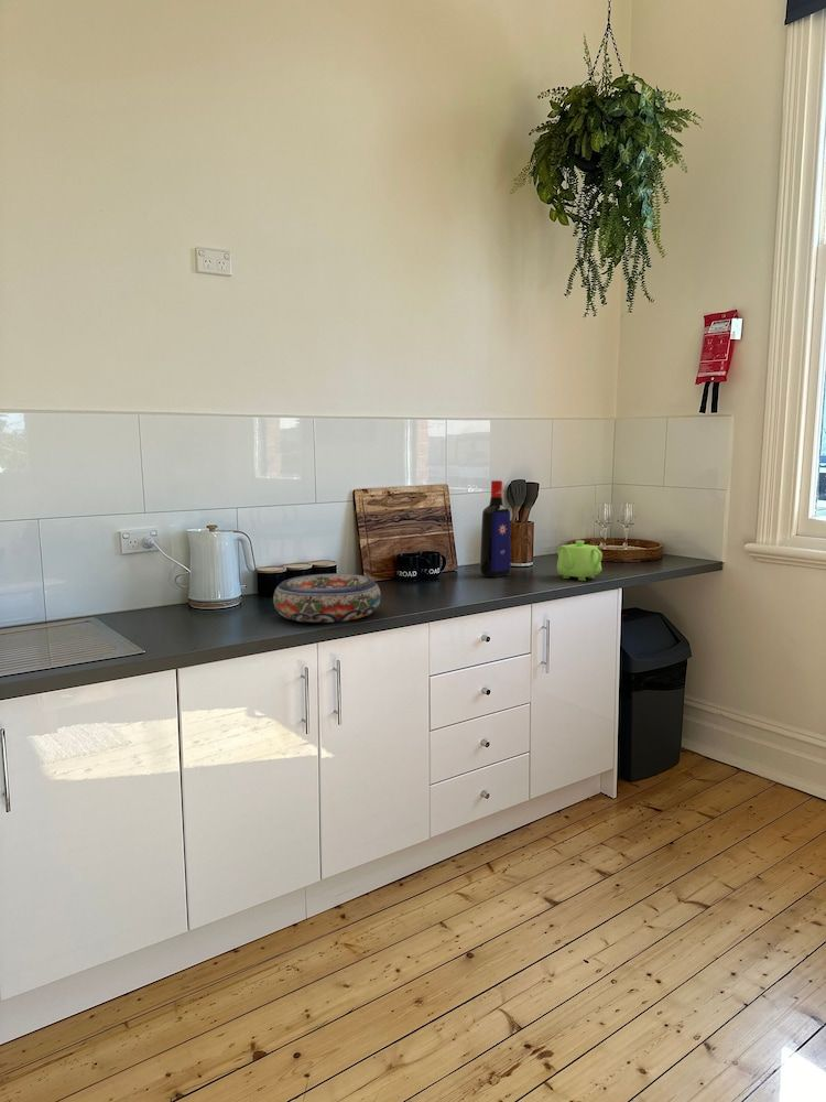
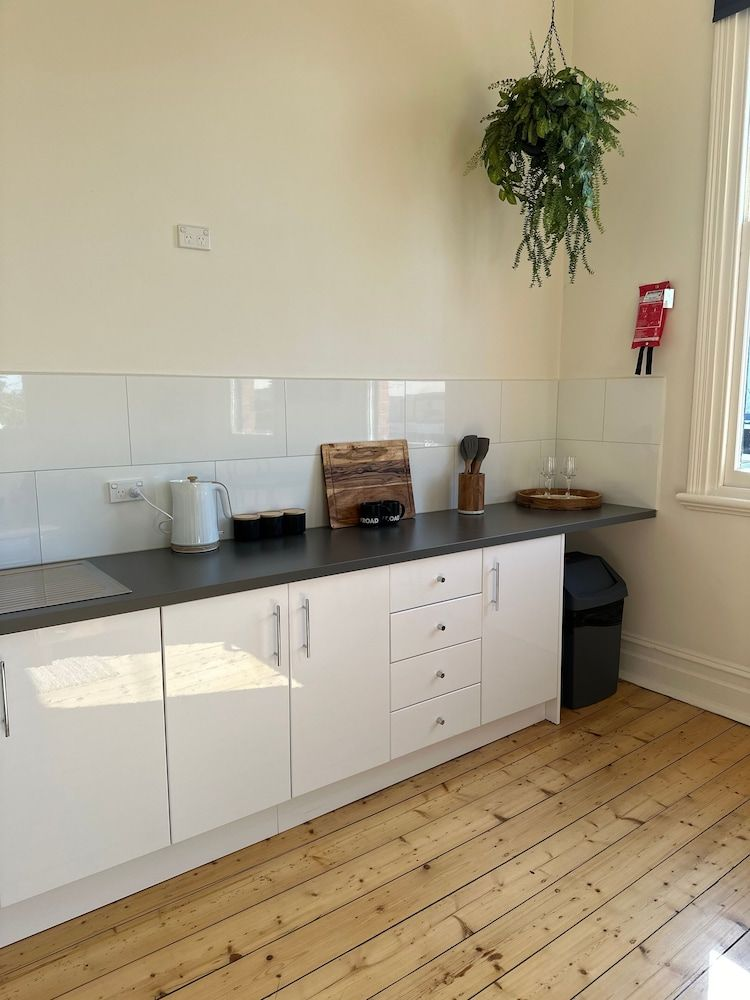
- teapot [556,539,604,582]
- bowl [272,573,382,624]
- liquor bottle [479,479,512,579]
